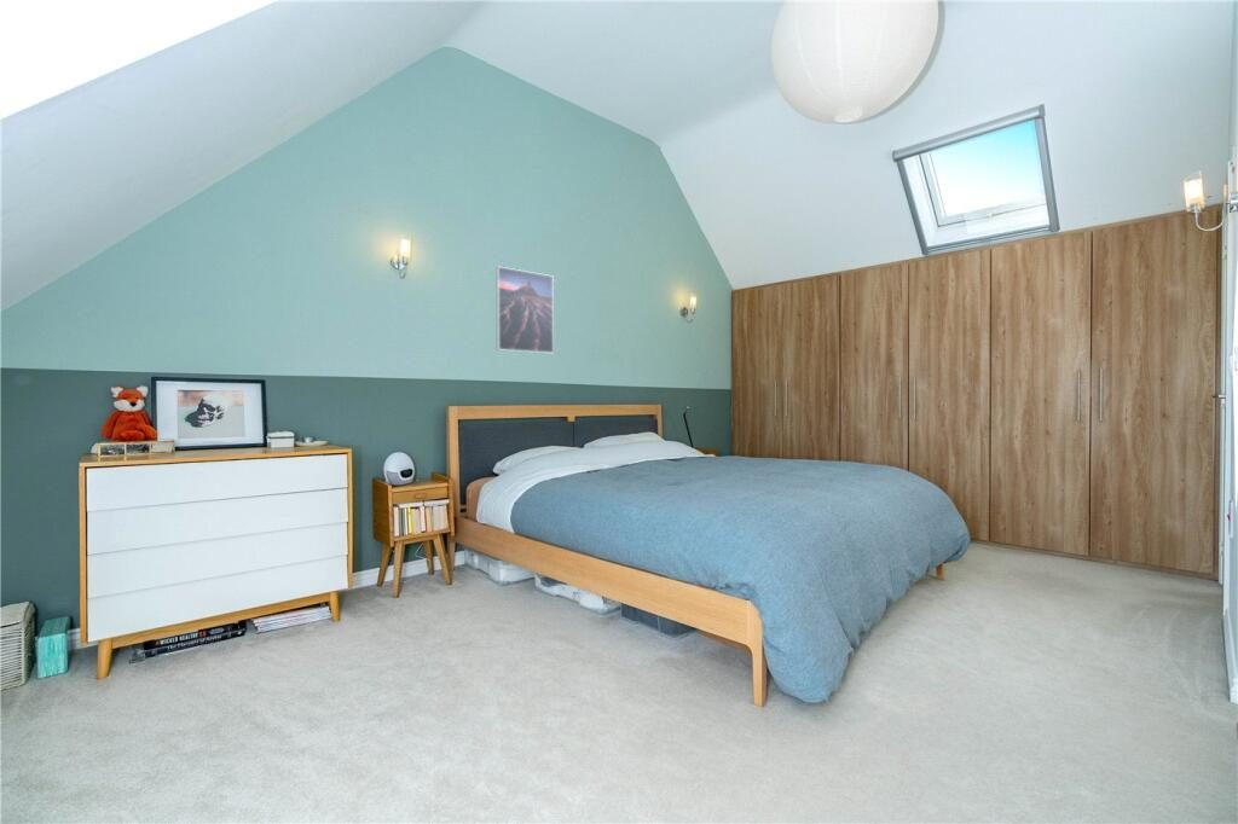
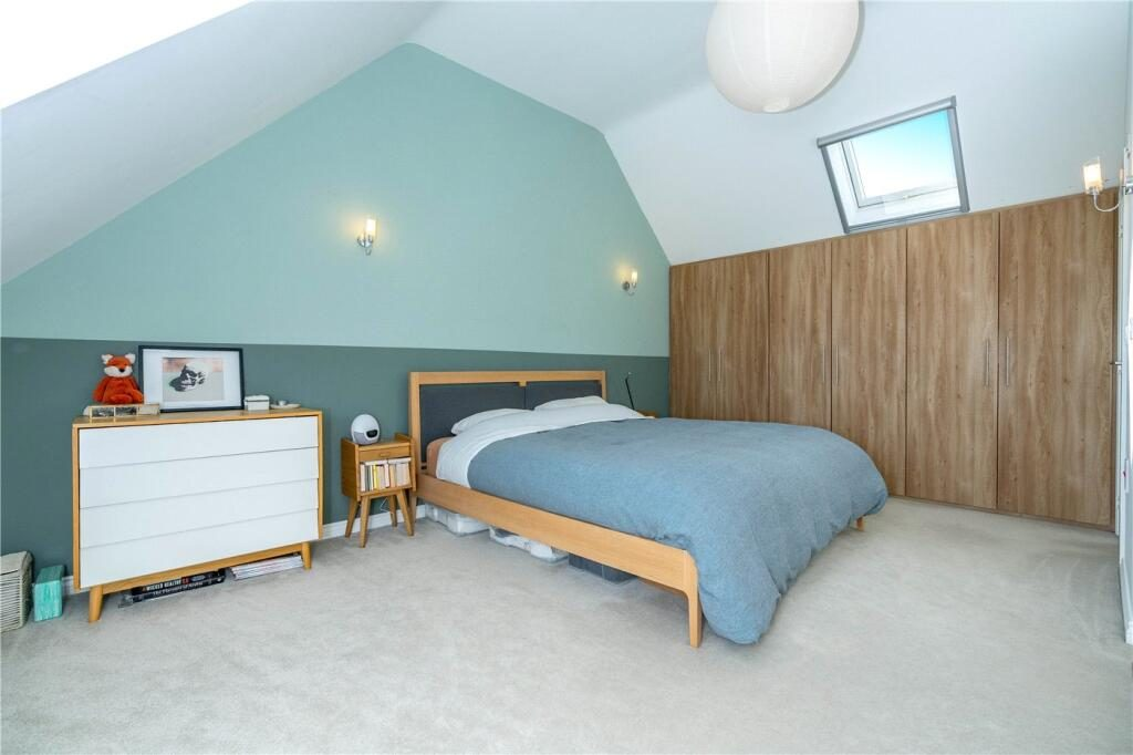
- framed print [494,266,555,354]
